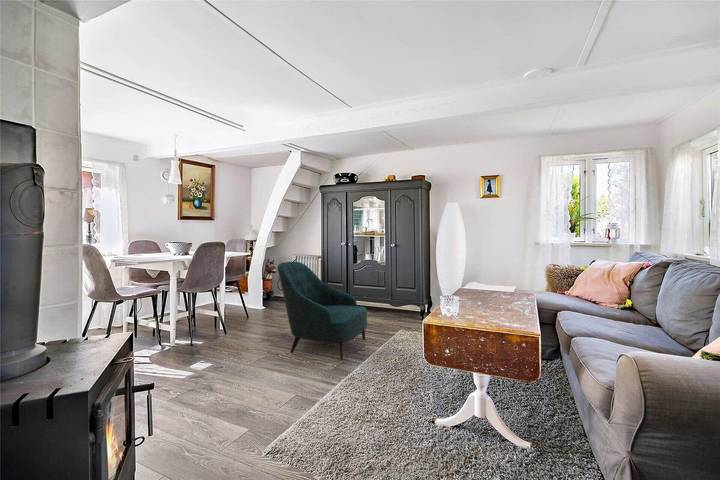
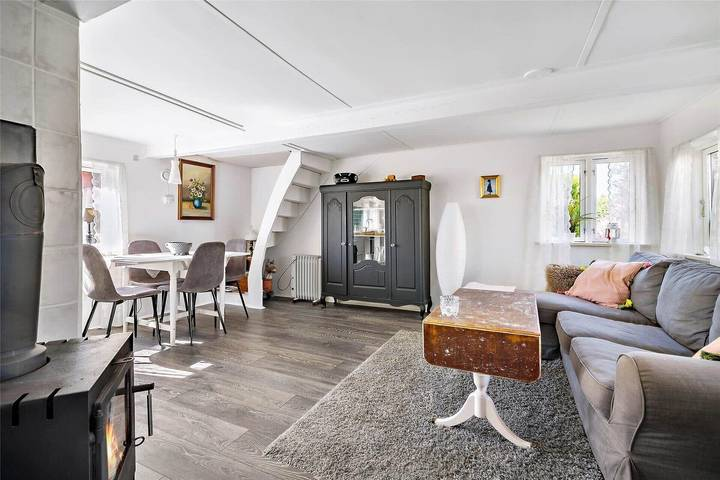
- armchair [276,260,368,361]
